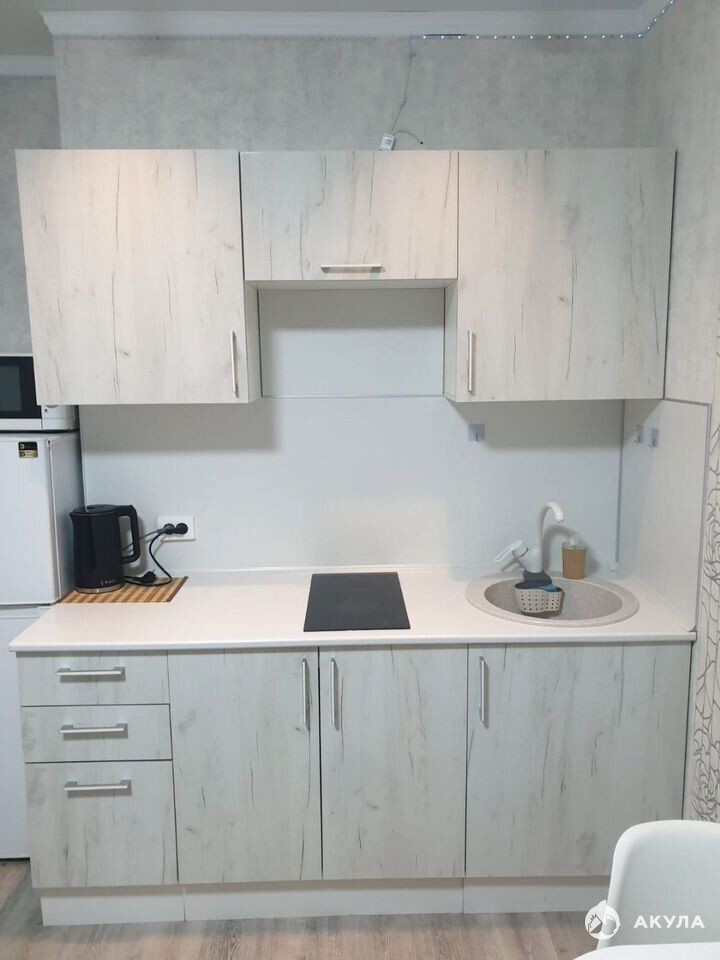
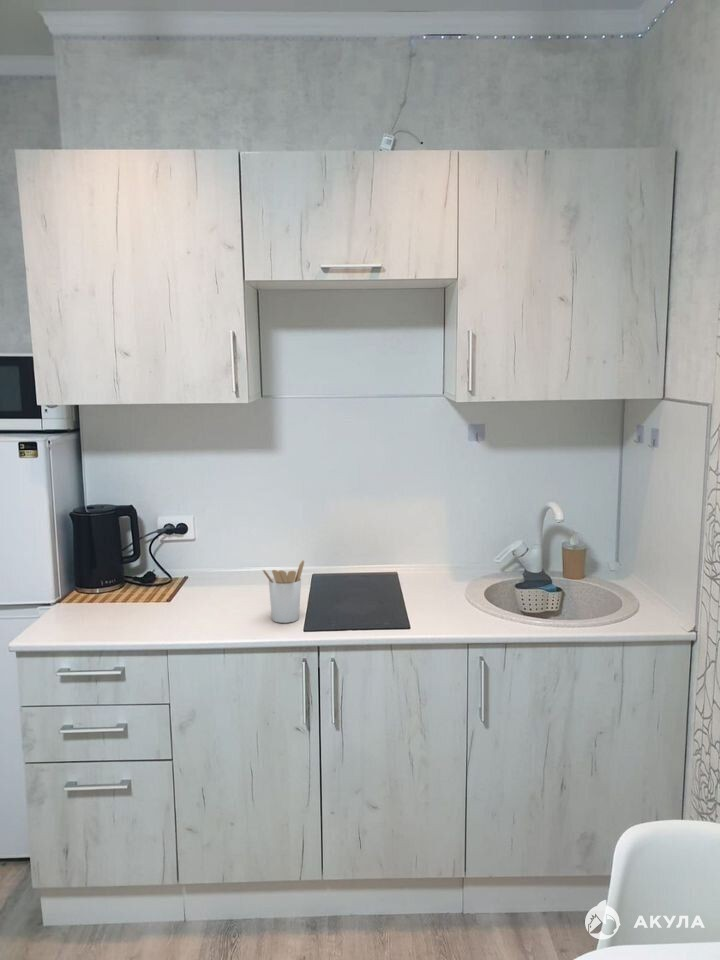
+ utensil holder [261,559,305,624]
